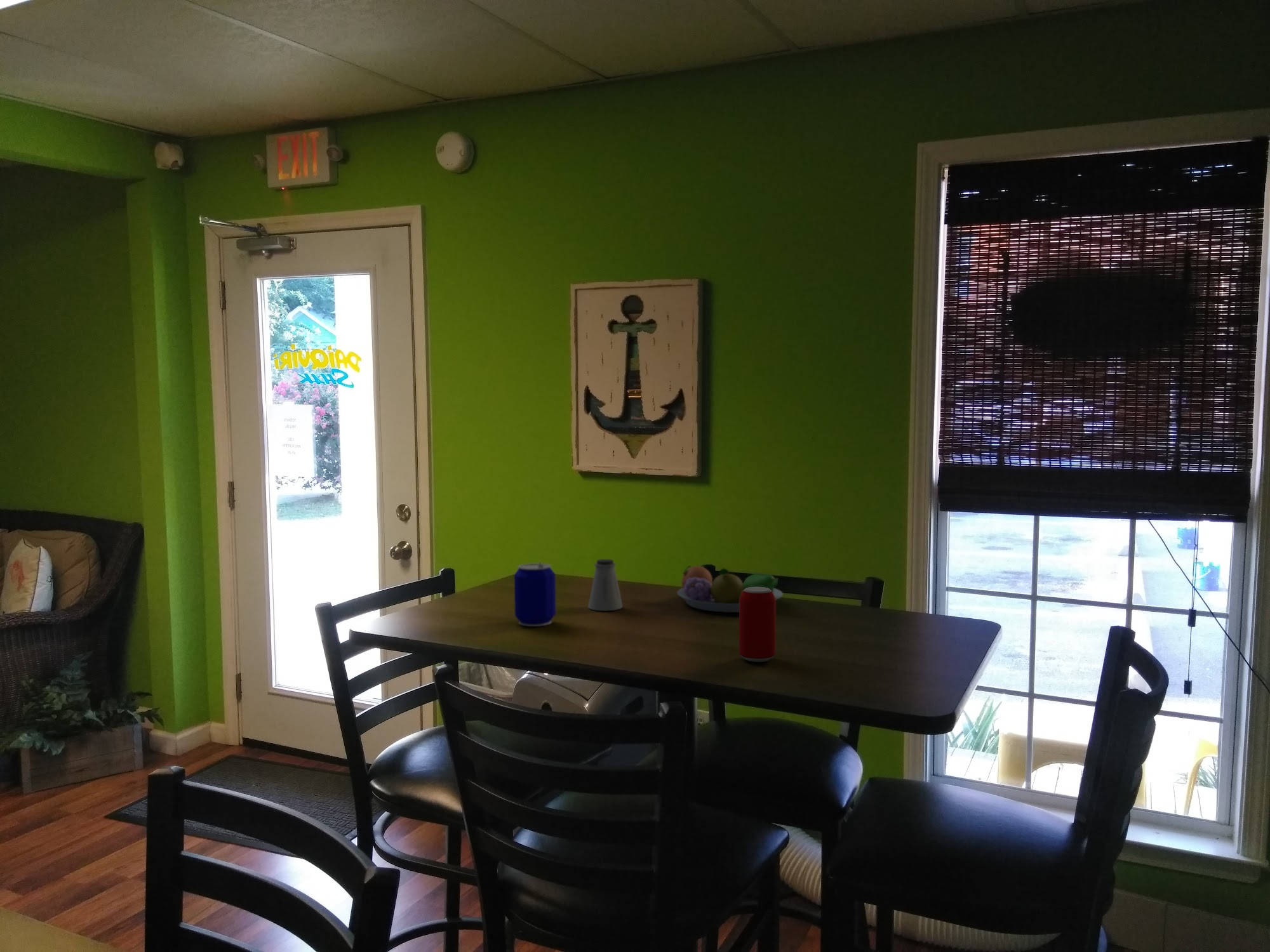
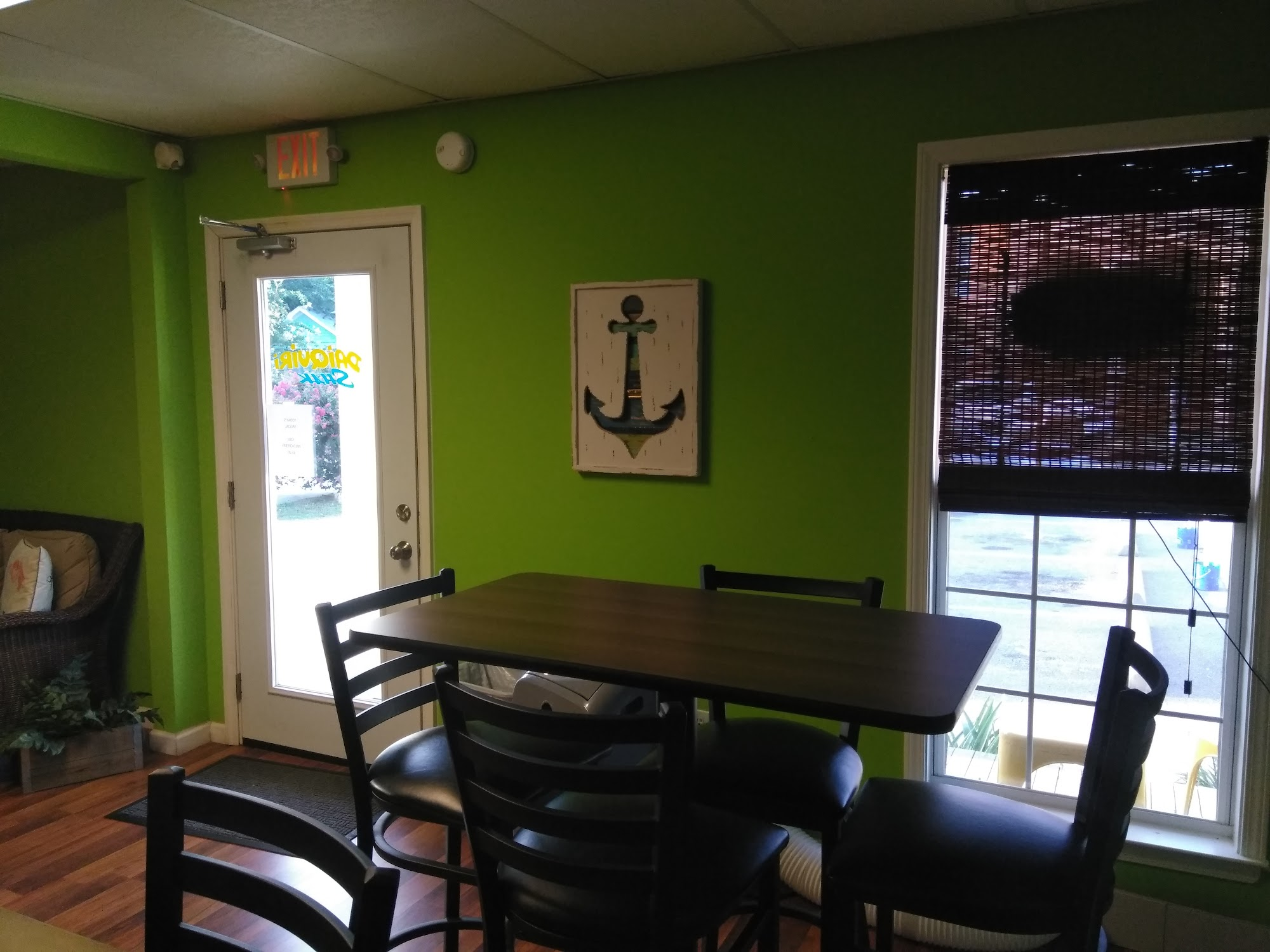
- beer can [514,561,556,627]
- saltshaker [587,559,624,611]
- fruit bowl [676,565,784,613]
- beverage can [739,586,777,663]
